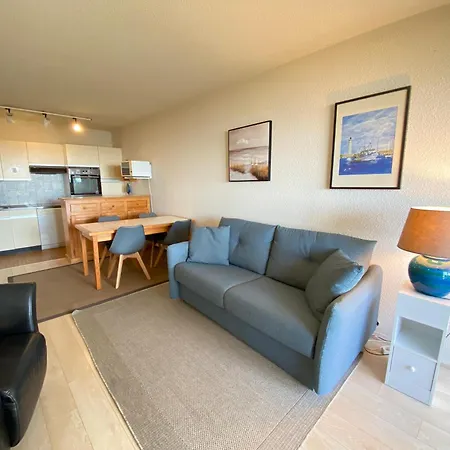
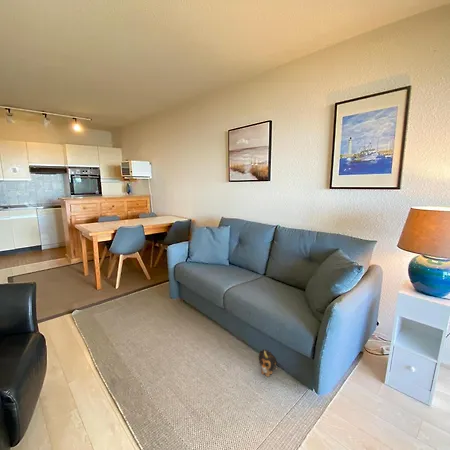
+ plush toy [258,348,279,378]
